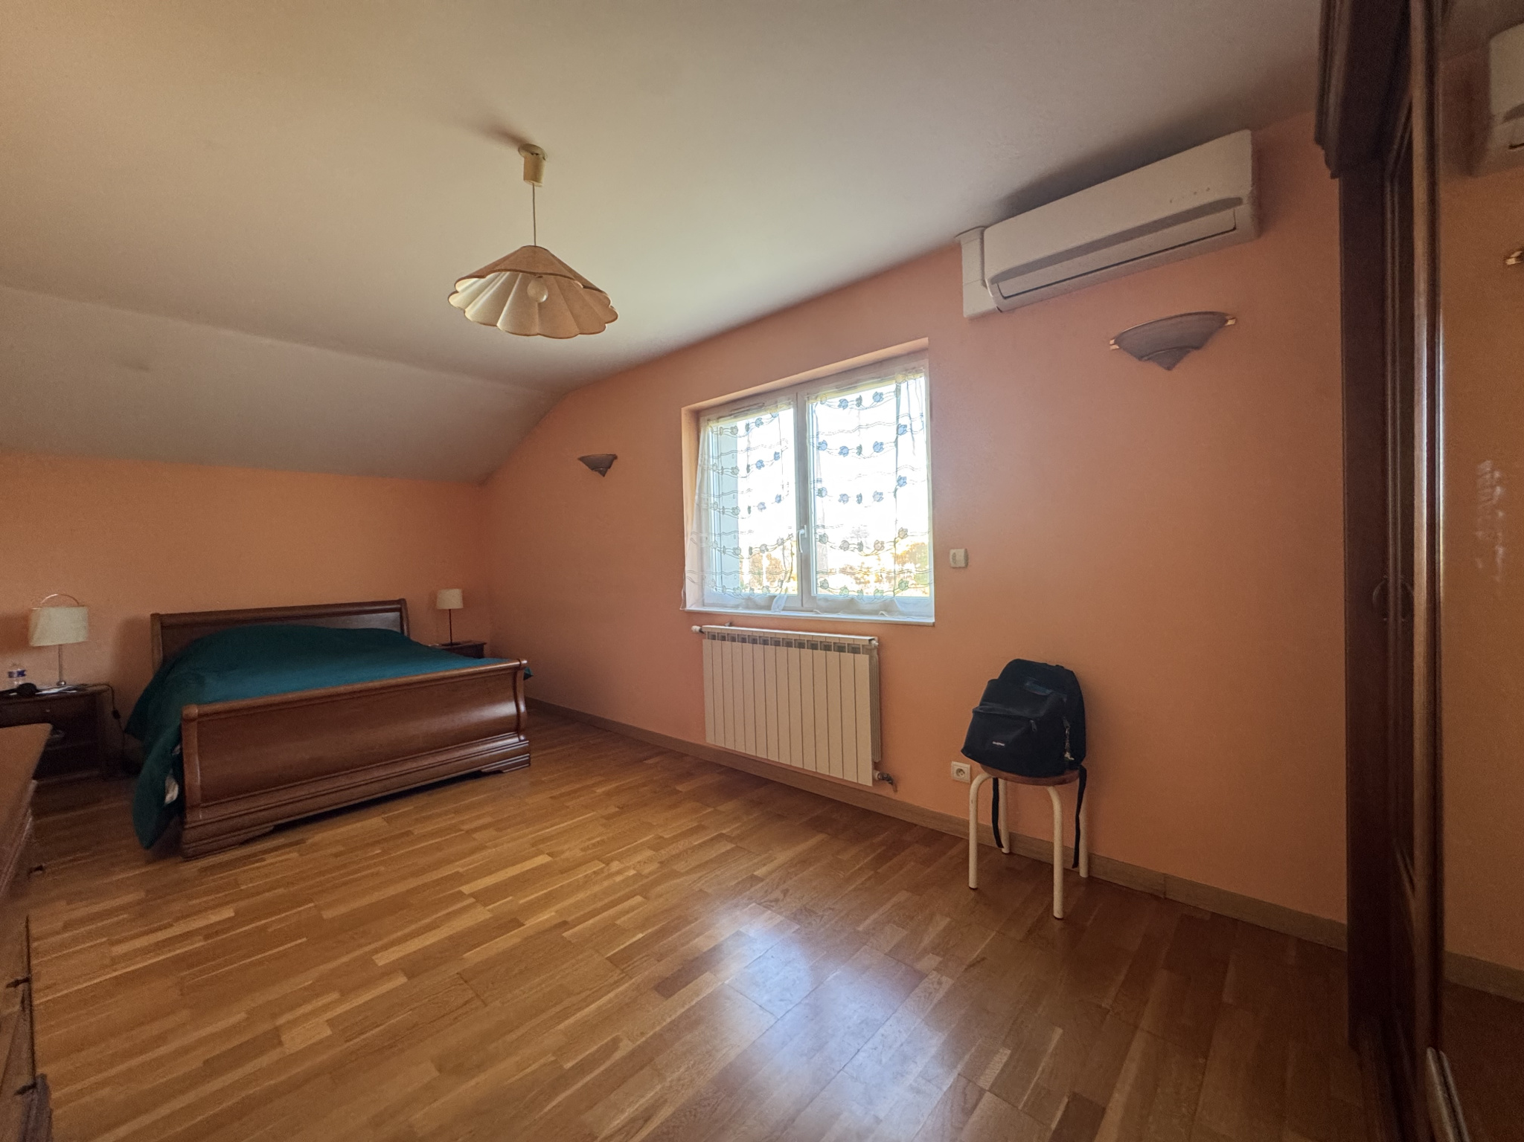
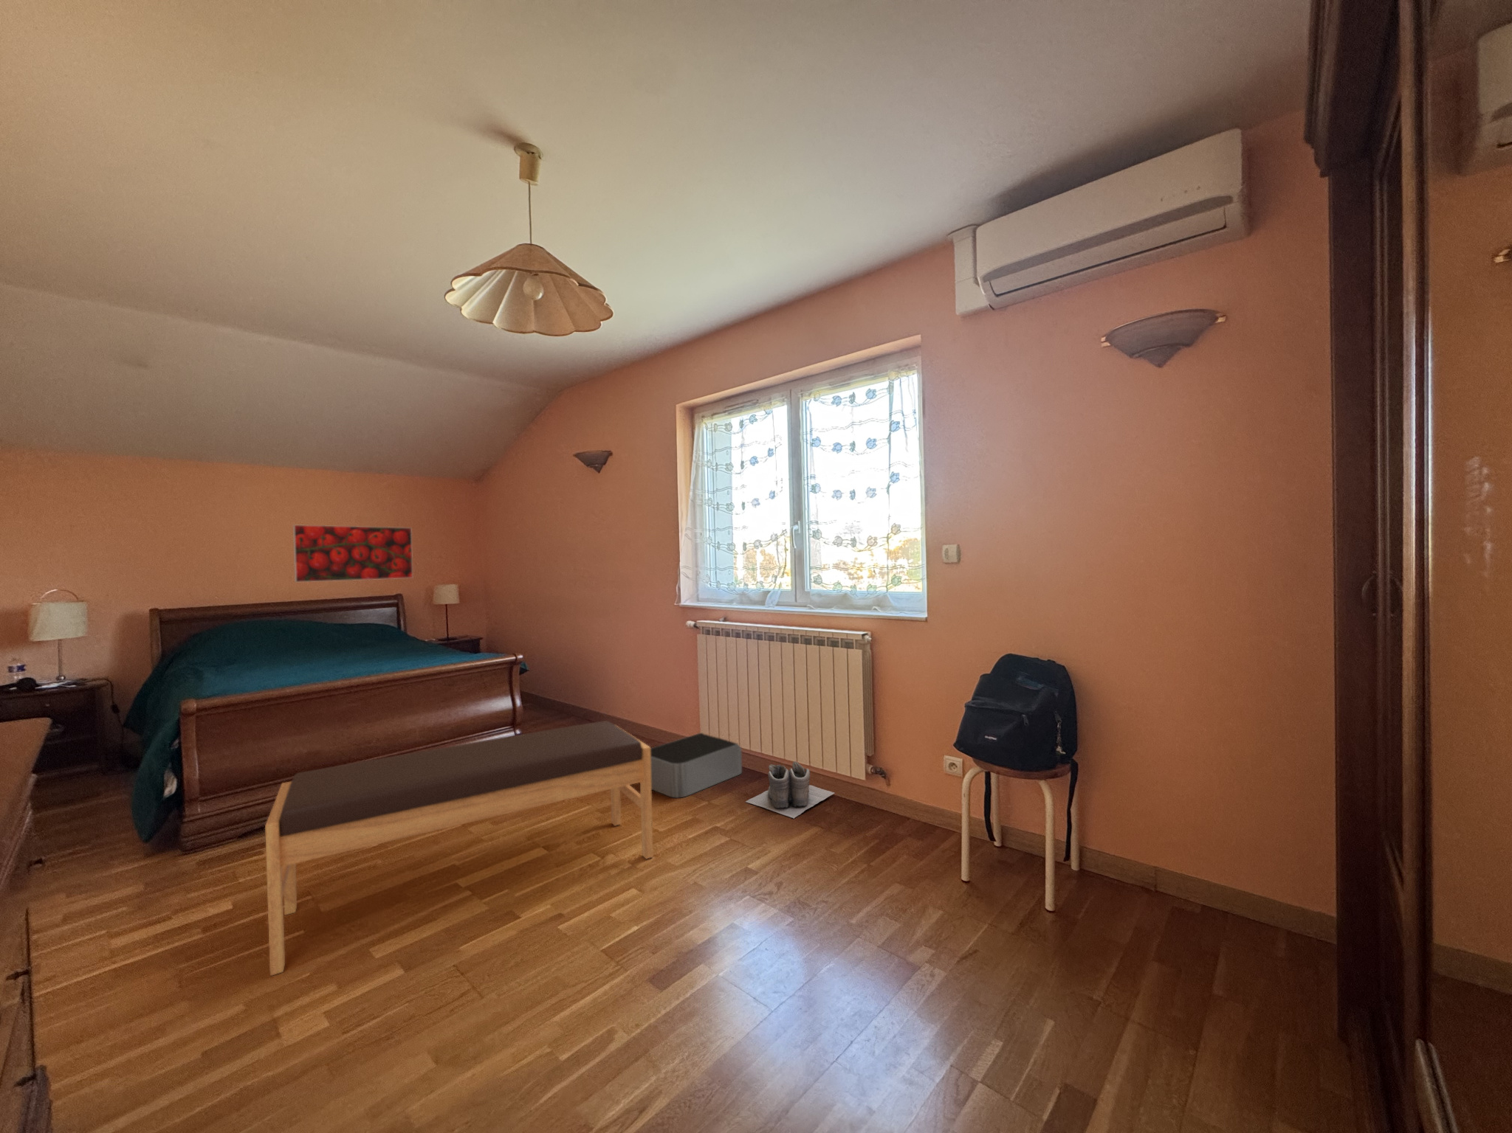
+ boots [745,760,835,819]
+ storage bin [650,732,743,799]
+ bench [264,720,654,977]
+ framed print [293,525,413,583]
